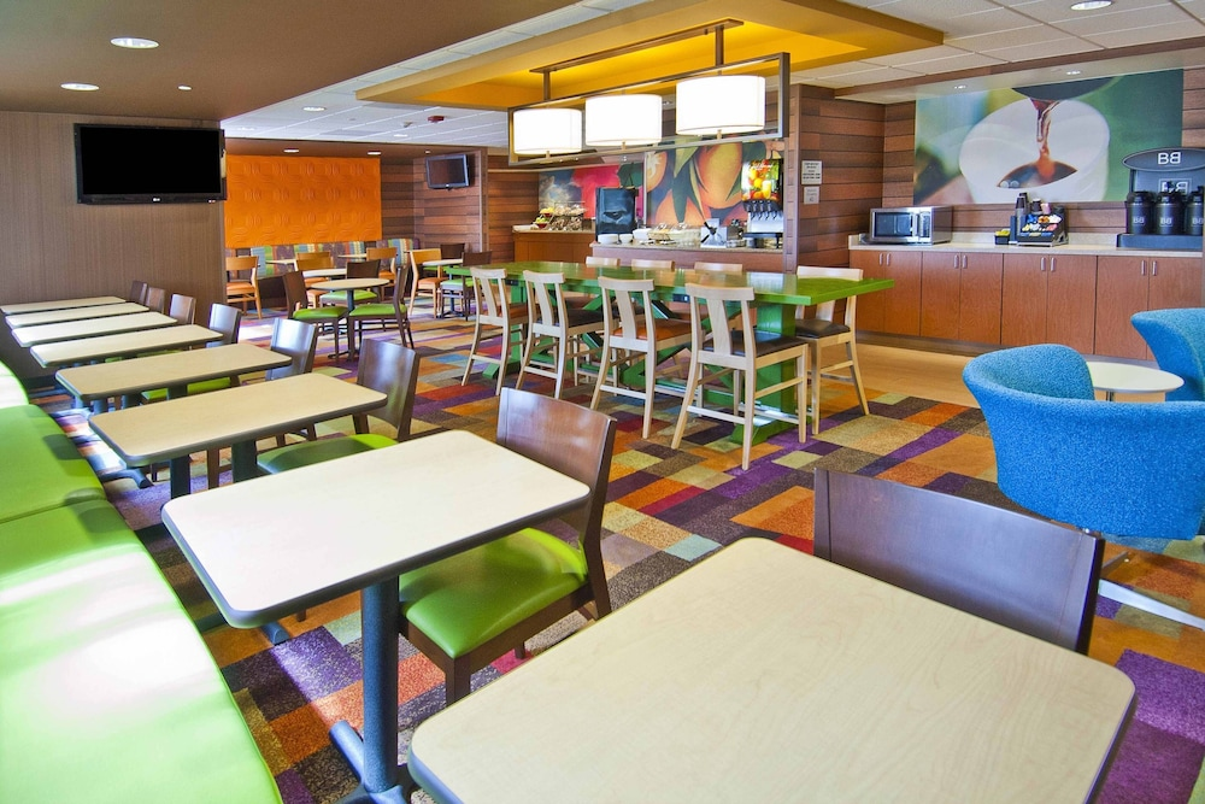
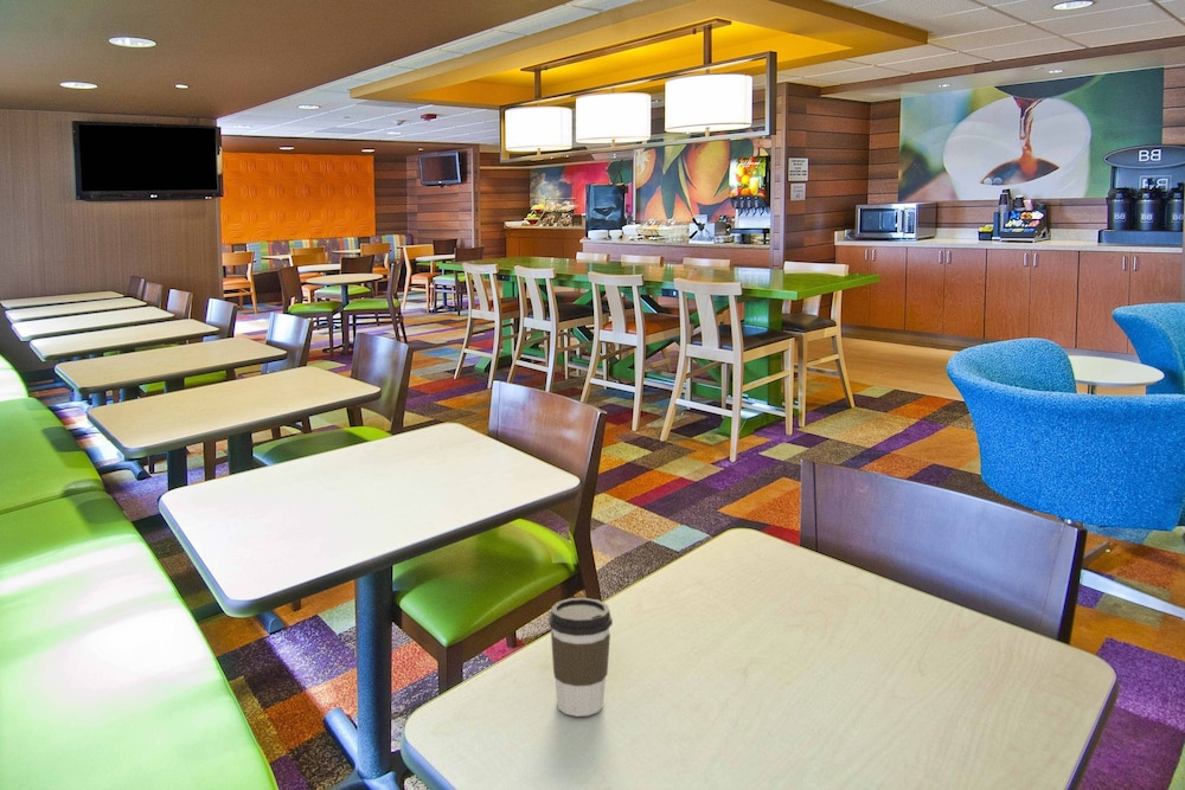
+ coffee cup [547,597,614,718]
